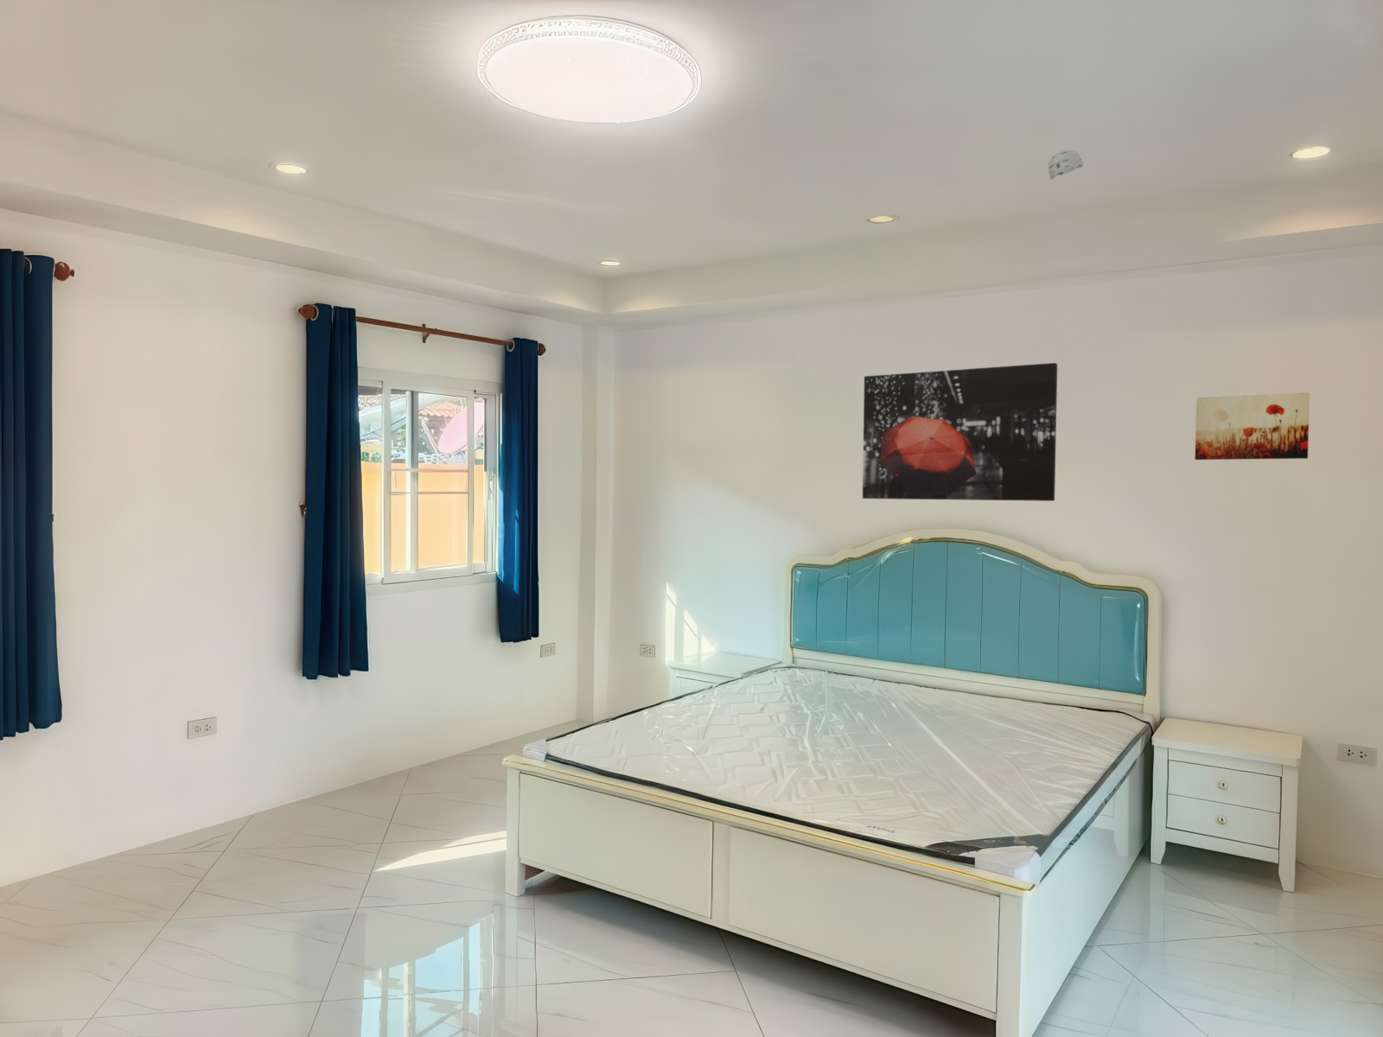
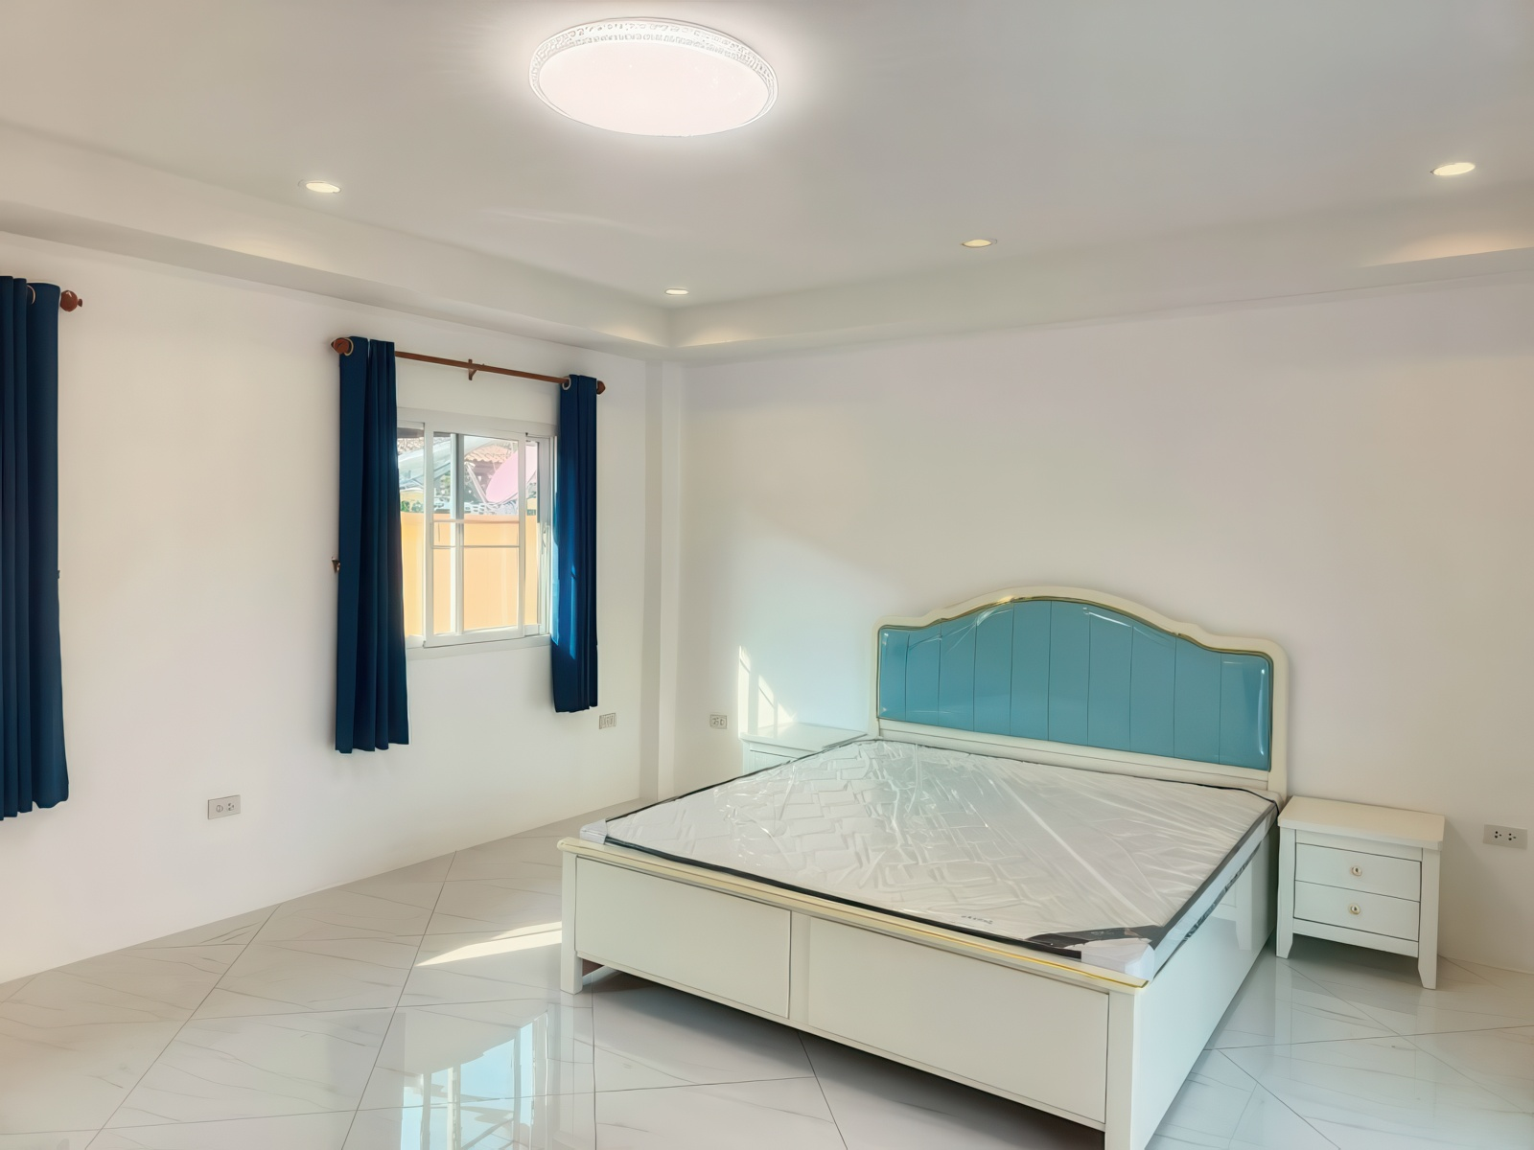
- wall art [861,362,1058,502]
- wall art [1195,391,1310,461]
- smoke detector [1048,149,1084,181]
